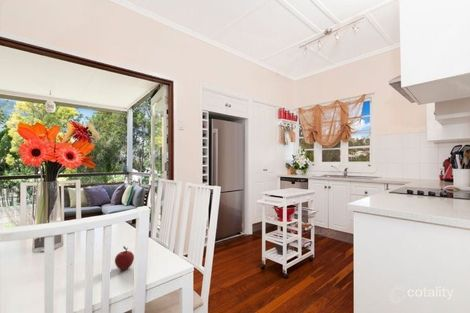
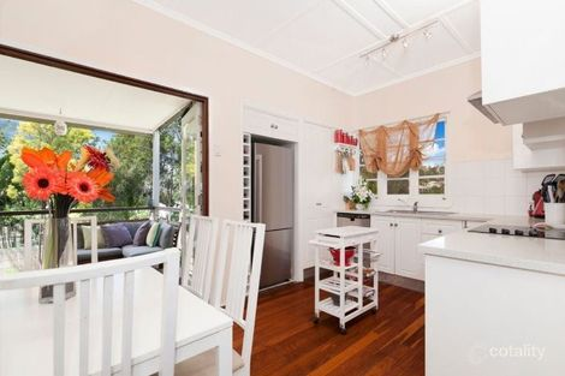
- apple [114,245,135,271]
